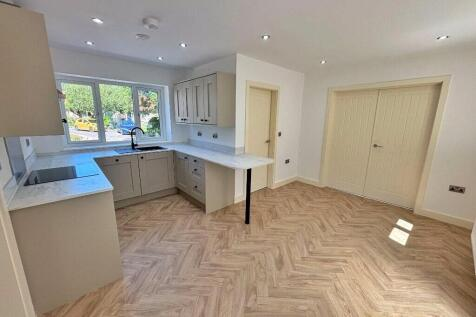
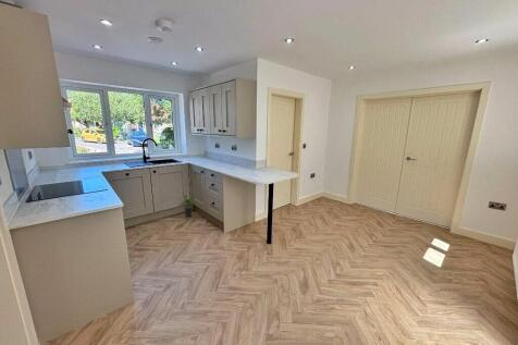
+ potted plant [177,194,197,219]
